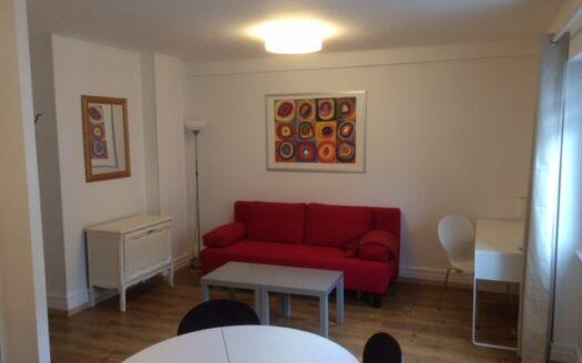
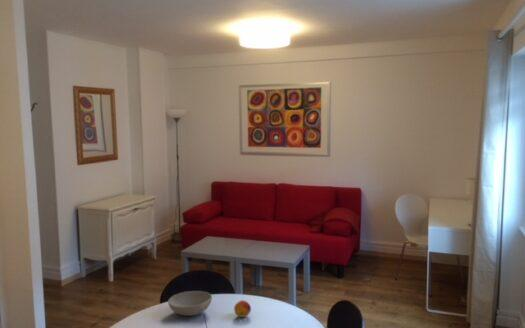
+ fruit [233,299,252,318]
+ bowl [167,290,213,317]
